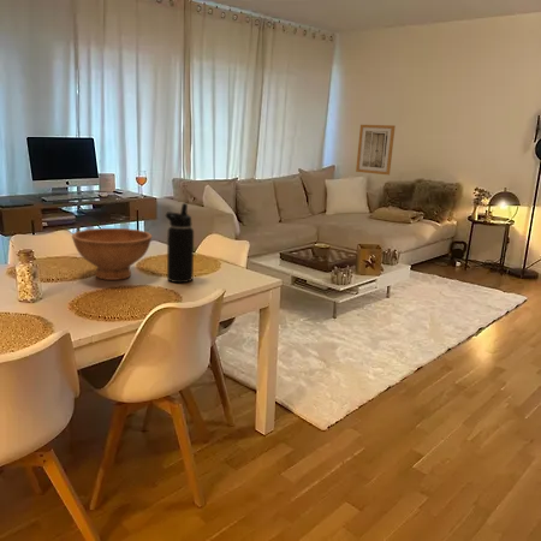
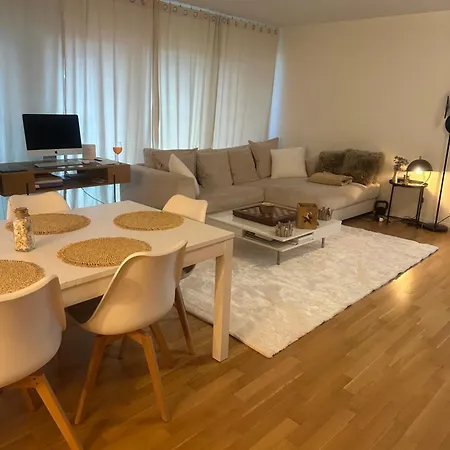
- water bottle [165,202,195,284]
- bowl [71,227,154,281]
- wall art [355,124,396,177]
